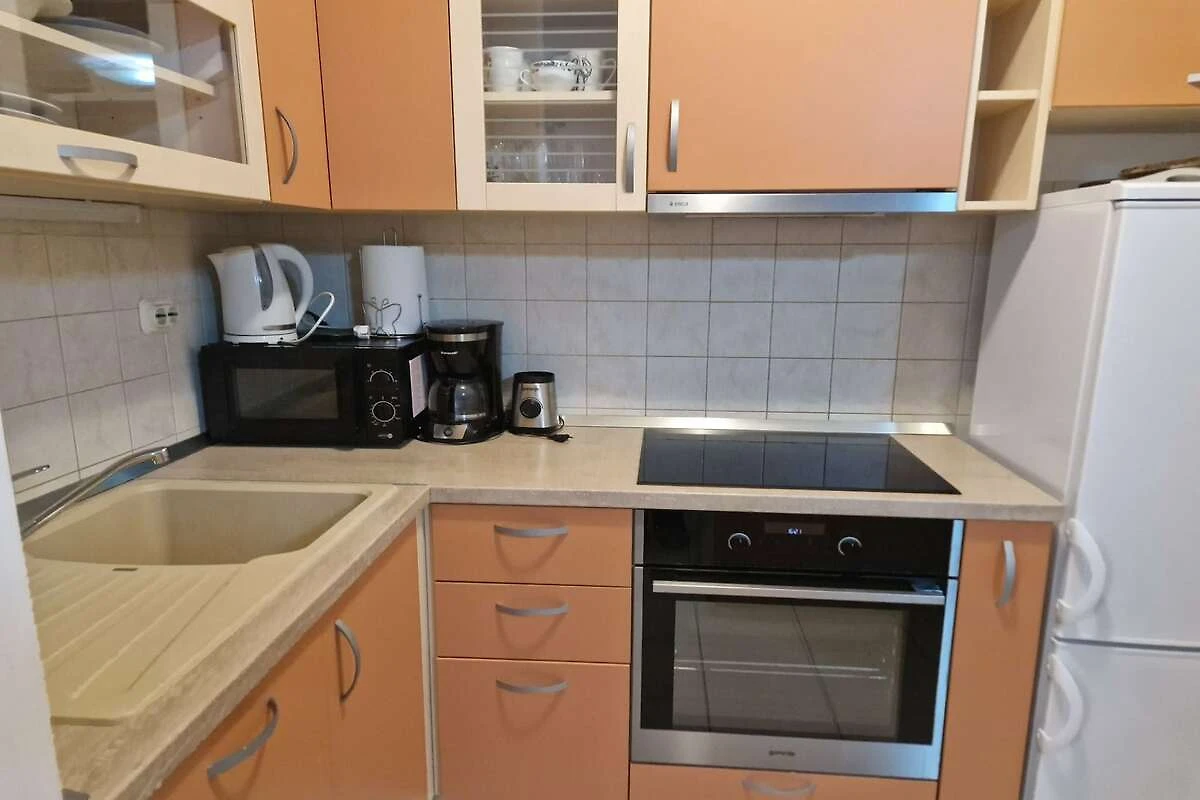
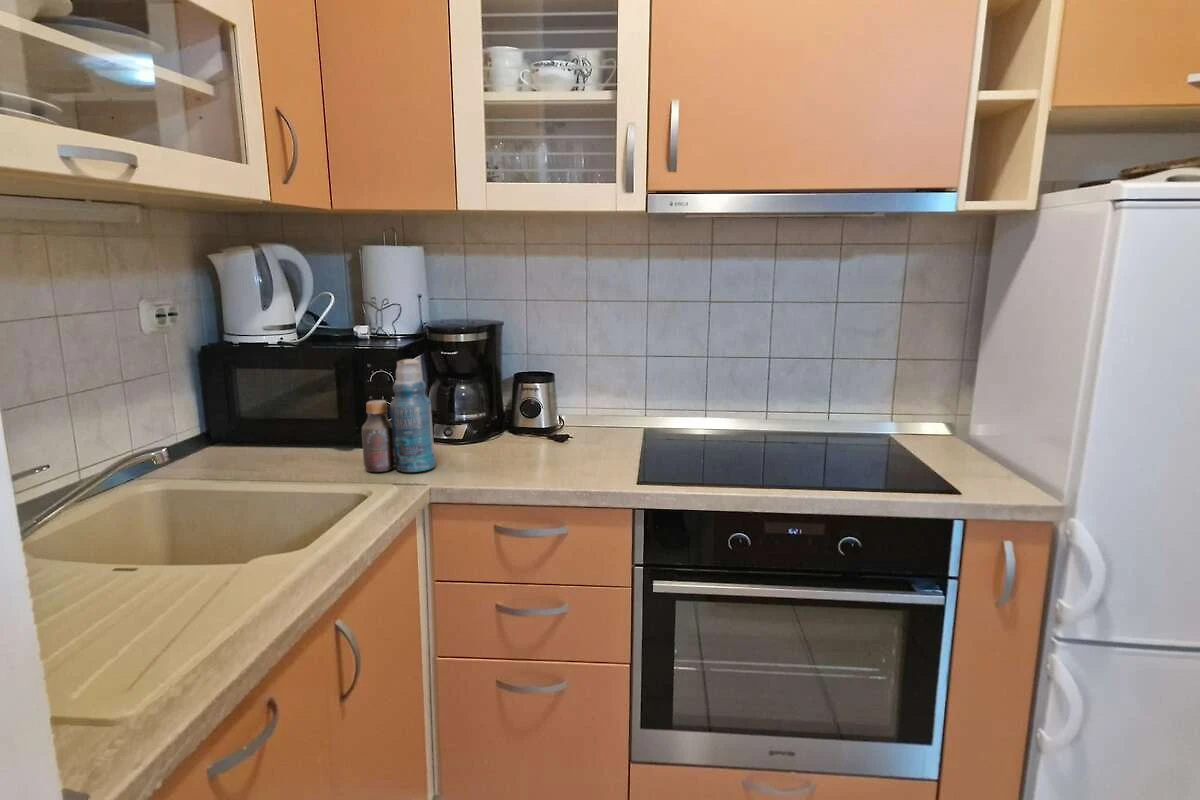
+ bottle [361,358,436,473]
